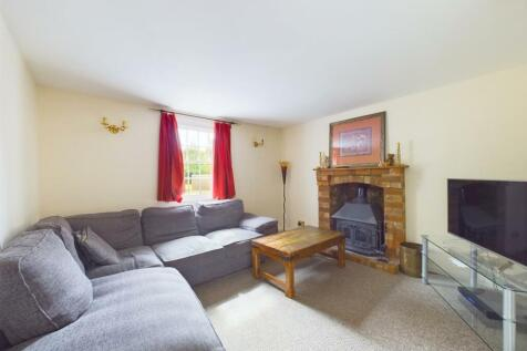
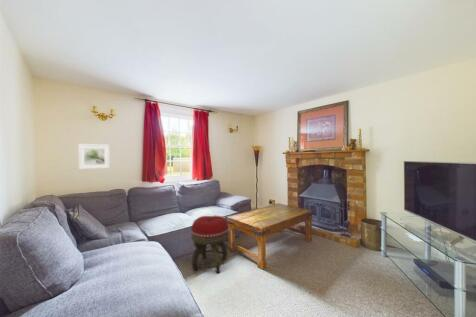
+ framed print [77,143,111,170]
+ footstool [190,215,230,274]
